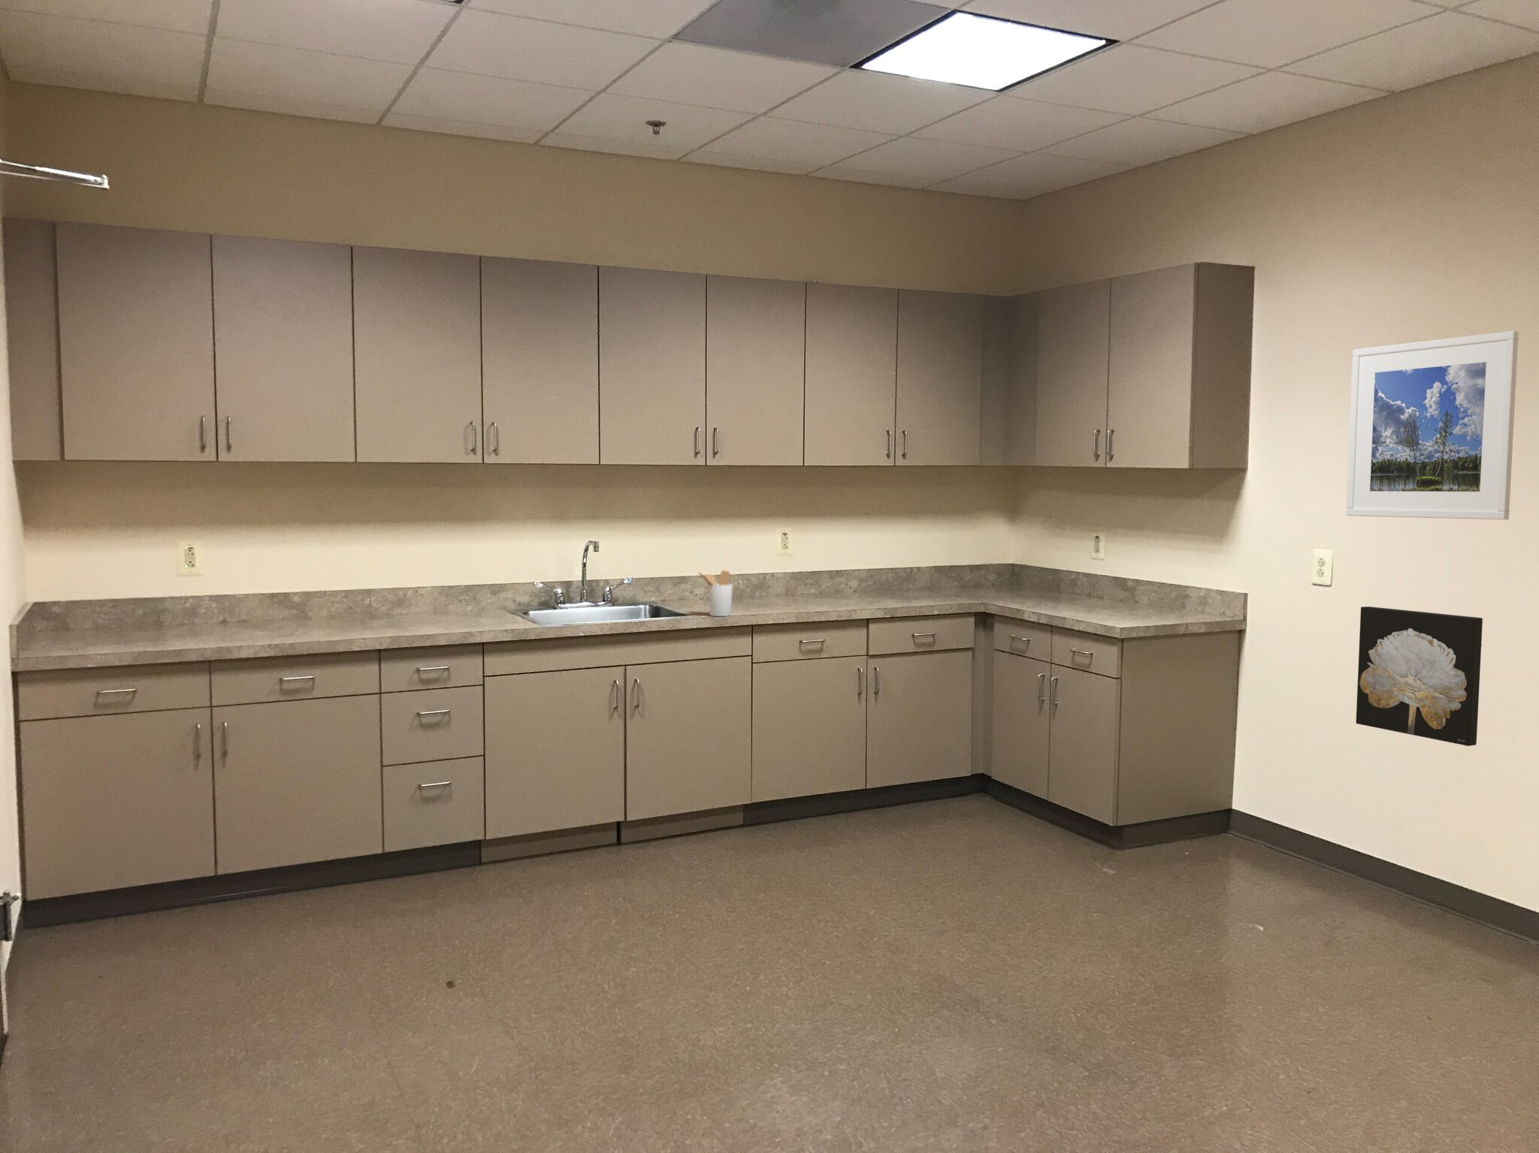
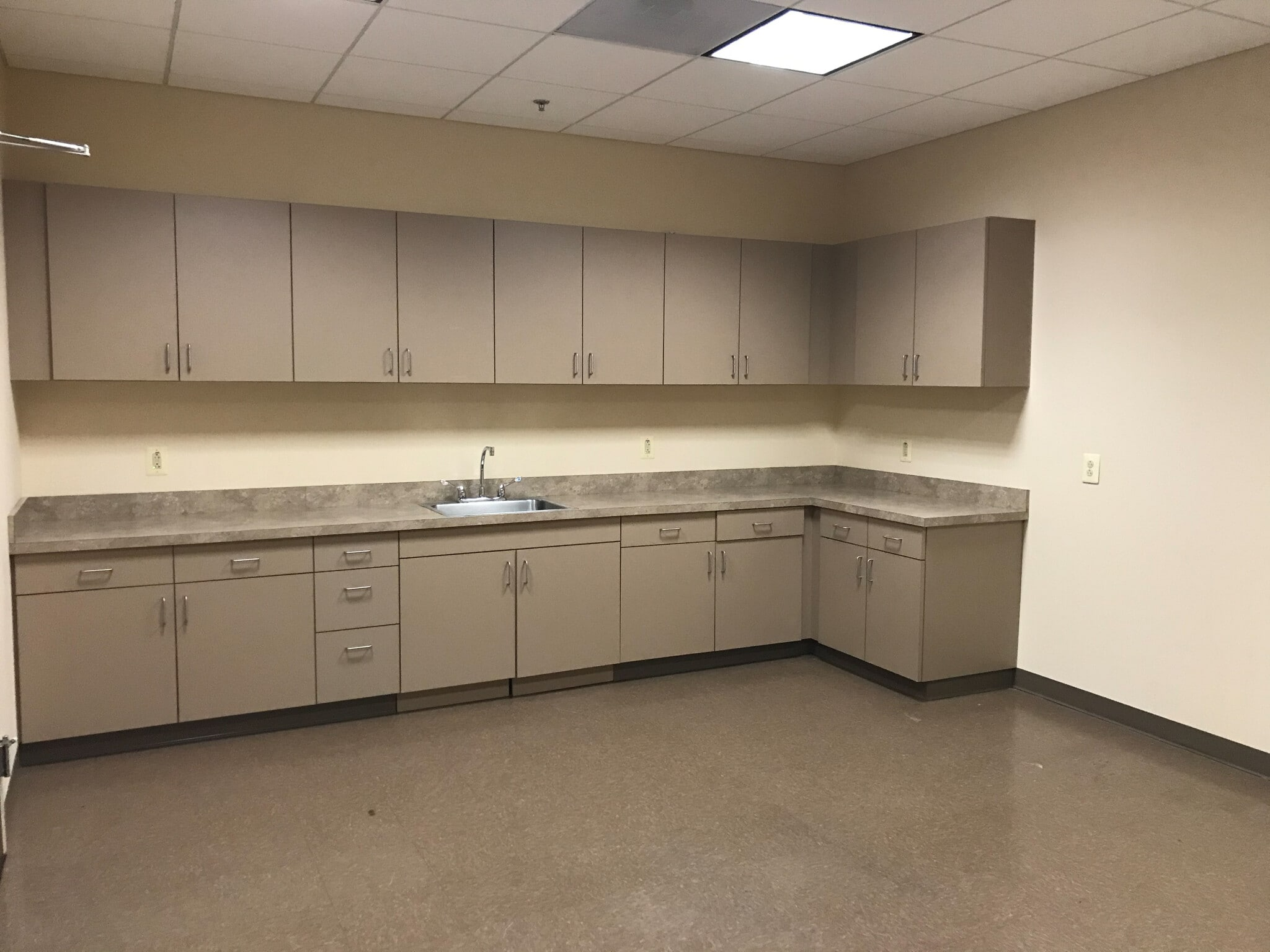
- utensil holder [697,569,733,616]
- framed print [1345,331,1520,521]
- wall art [1355,606,1483,747]
